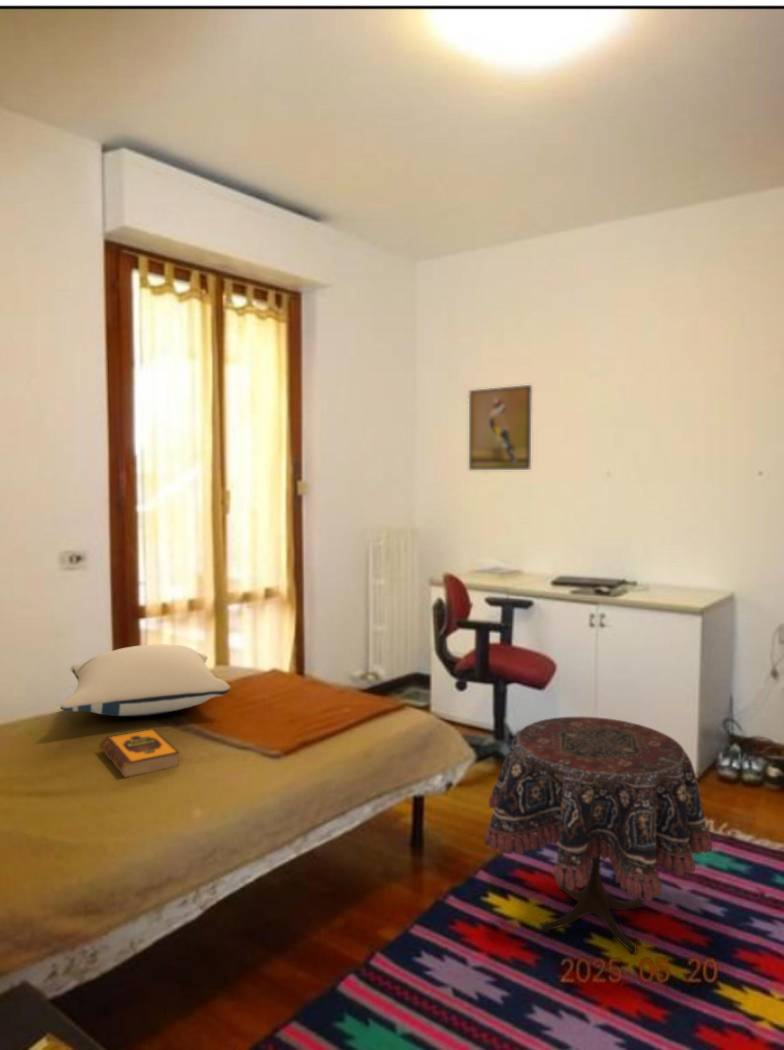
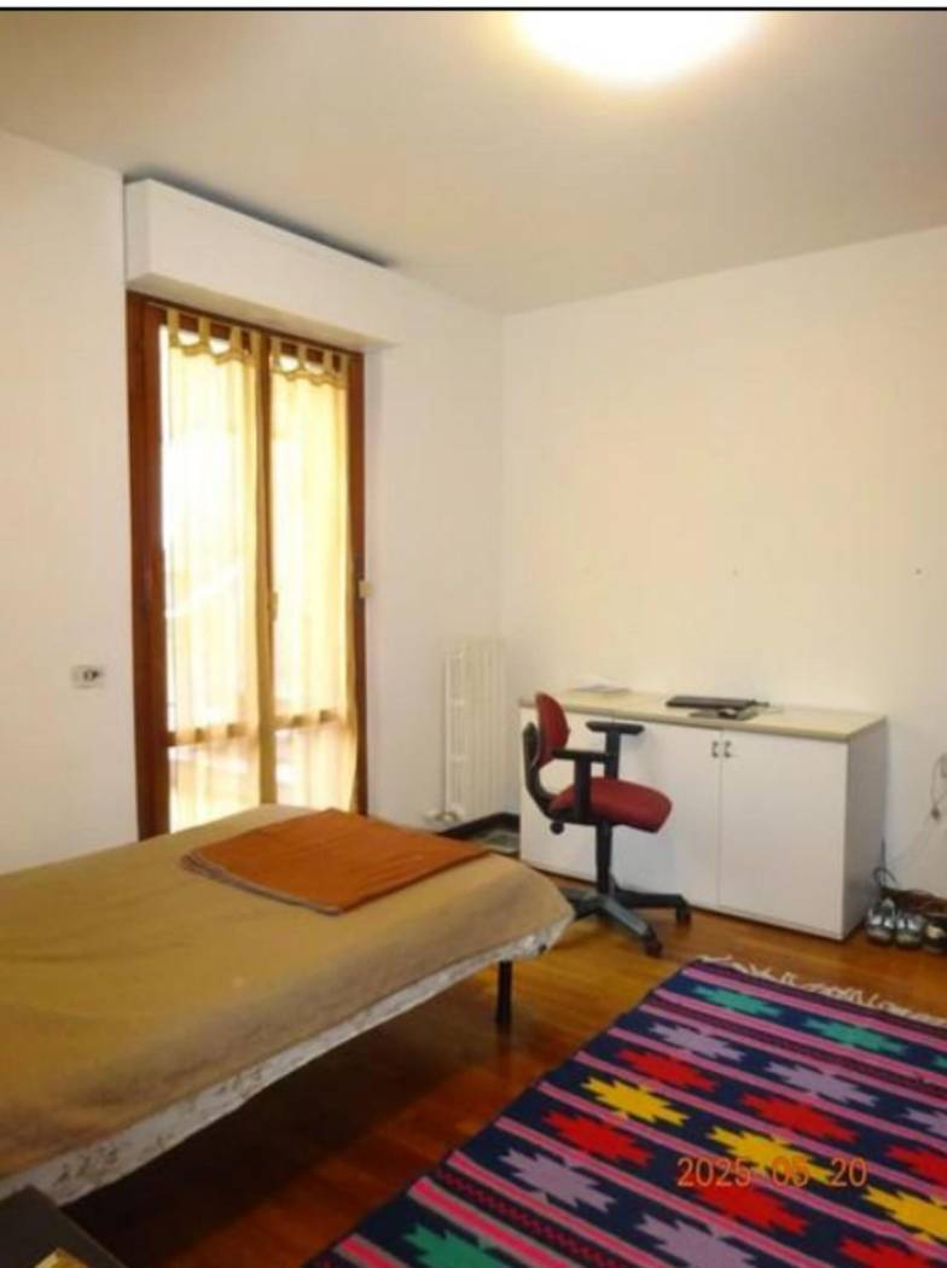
- pillow [59,644,231,717]
- hardback book [99,728,180,779]
- side table [483,716,713,956]
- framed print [468,384,533,471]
